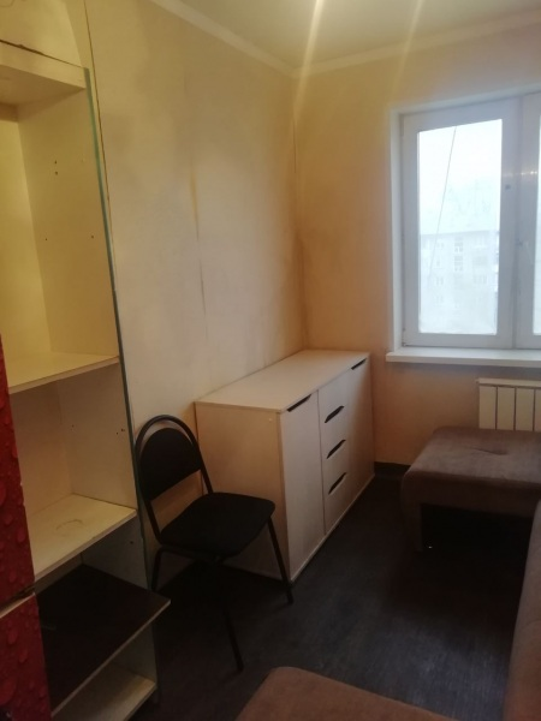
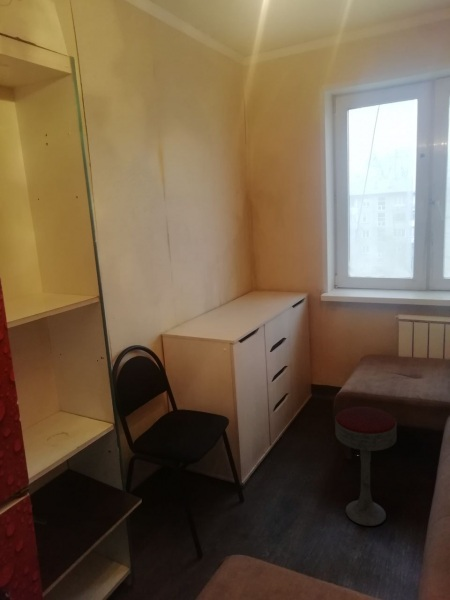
+ bar stool [334,406,398,527]
